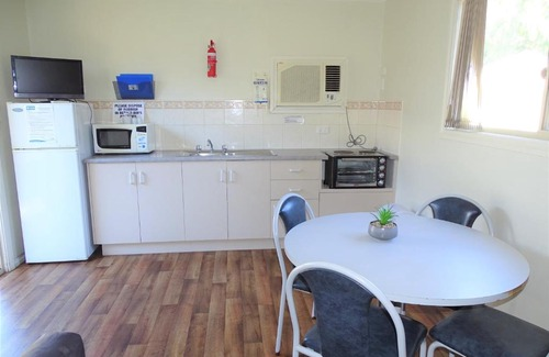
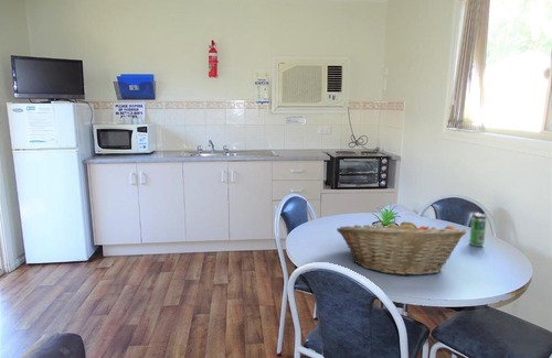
+ beverage can [468,211,488,248]
+ fruit basket [336,216,467,276]
